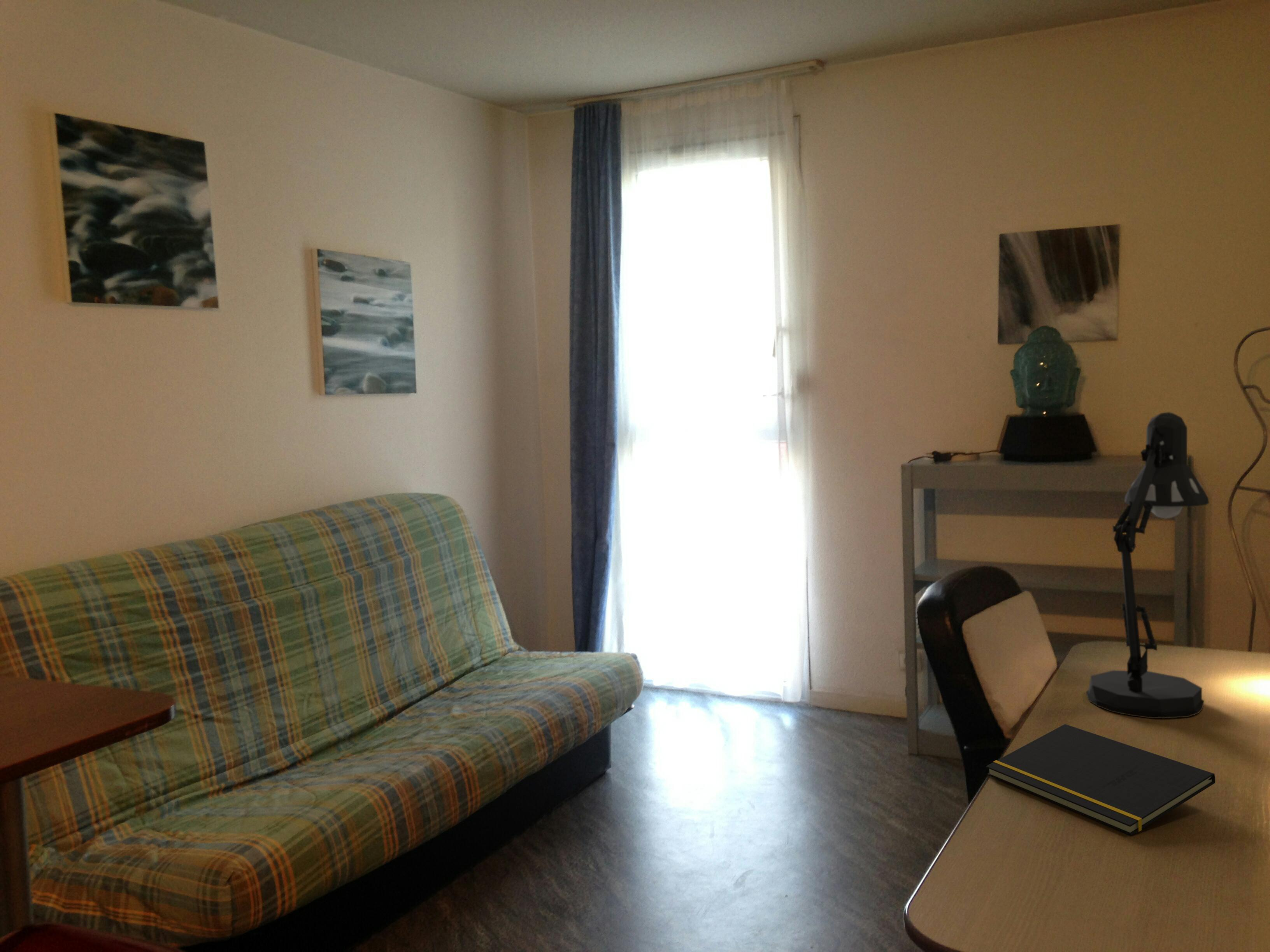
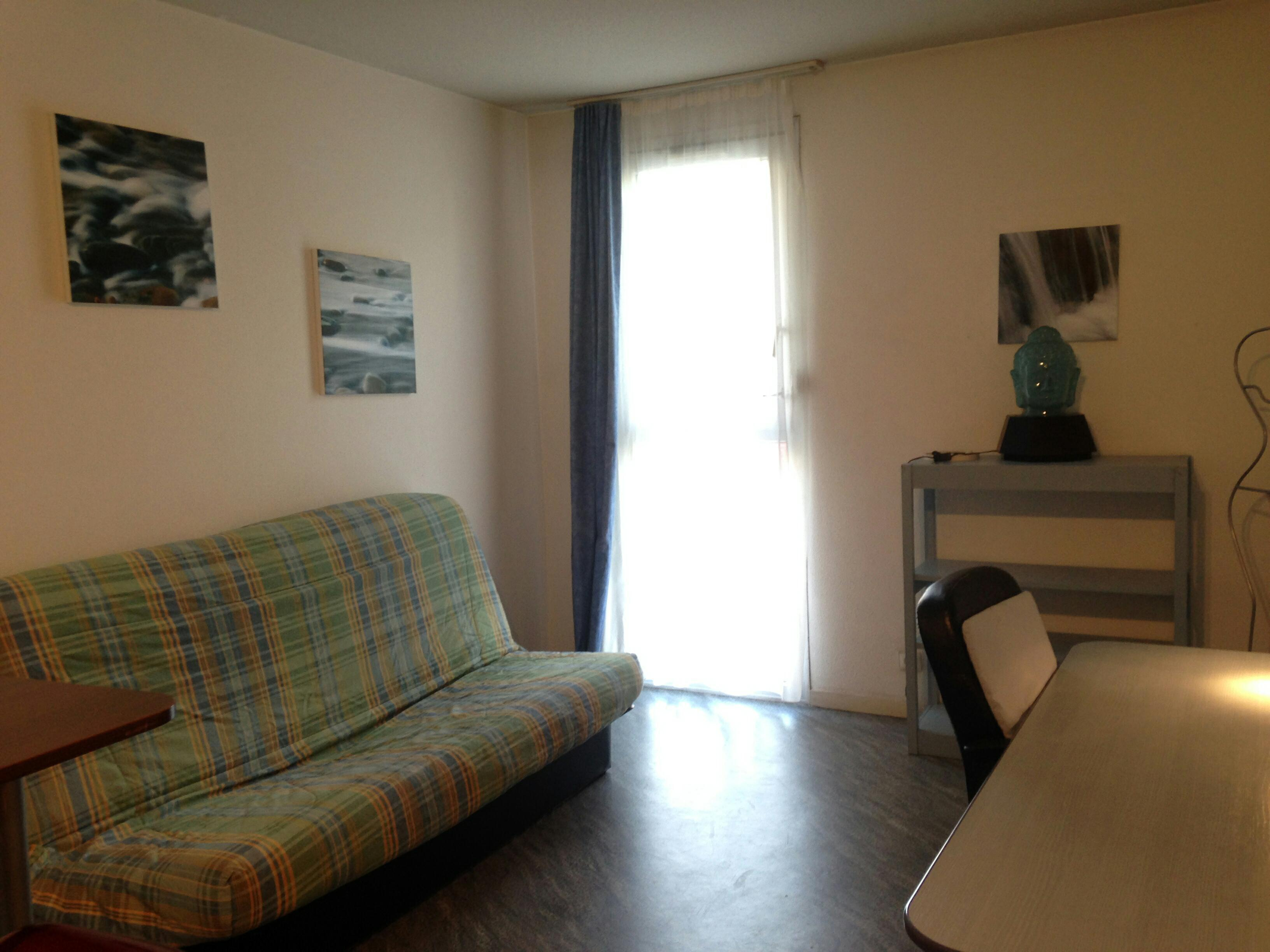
- desk lamp [1086,412,1209,719]
- notepad [986,724,1216,836]
